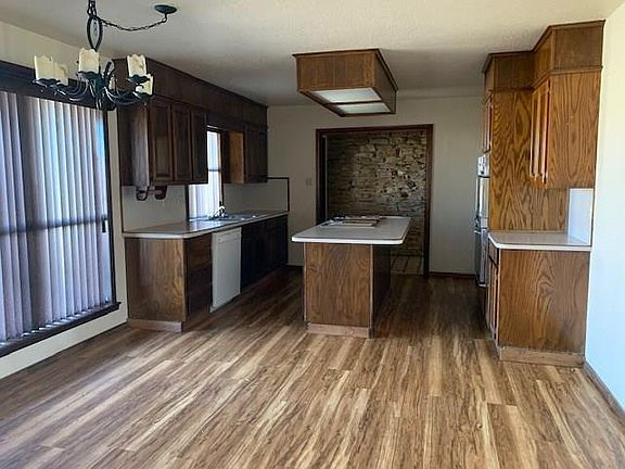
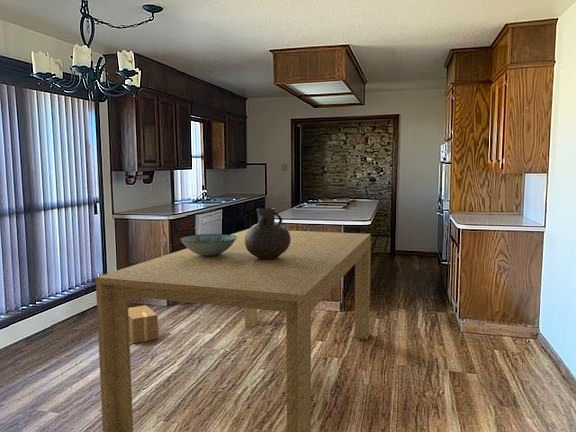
+ decorative bowl [179,233,237,256]
+ dining table [95,228,372,432]
+ cardboard box [128,304,159,344]
+ vase [245,207,291,259]
